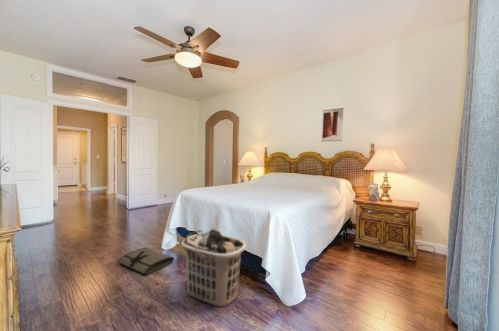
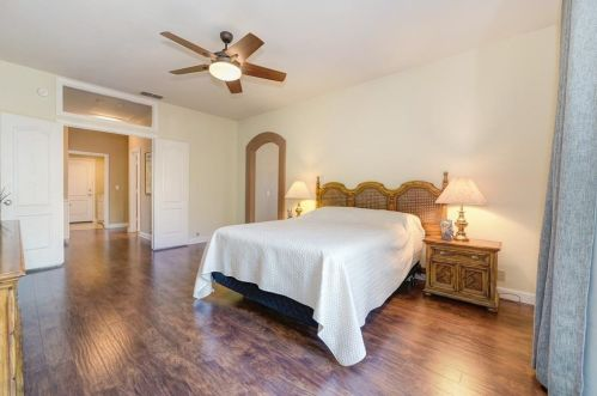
- wall art [321,107,345,143]
- tool roll [117,247,175,276]
- clothes hamper [180,228,247,308]
